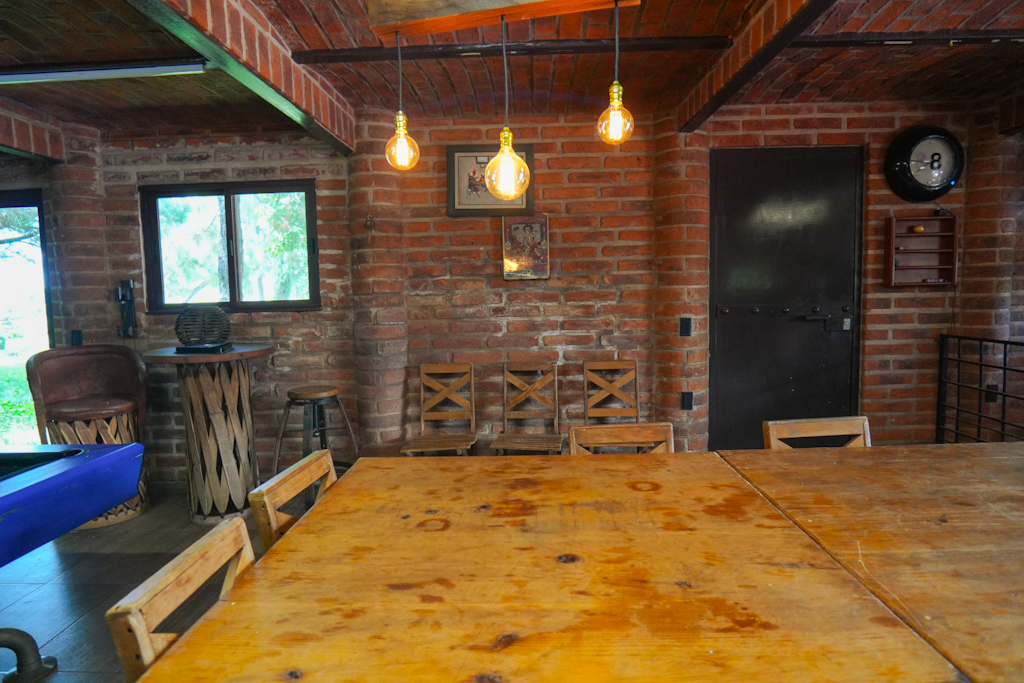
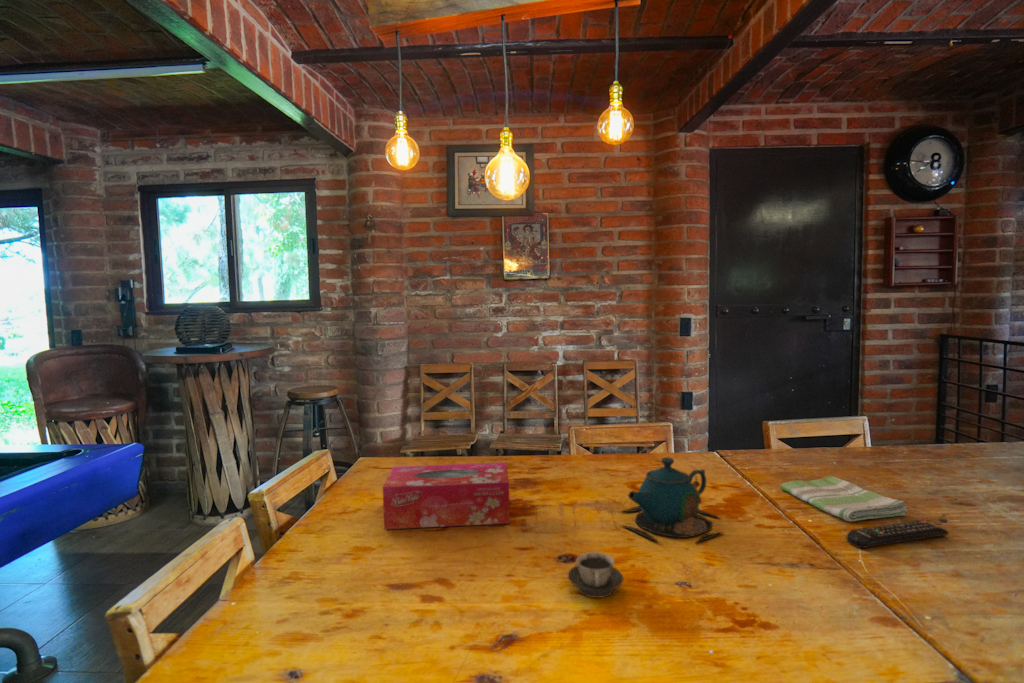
+ teapot [619,456,725,544]
+ tissue box [382,461,511,530]
+ cup [567,551,624,599]
+ remote control [846,519,949,549]
+ dish towel [779,475,909,522]
